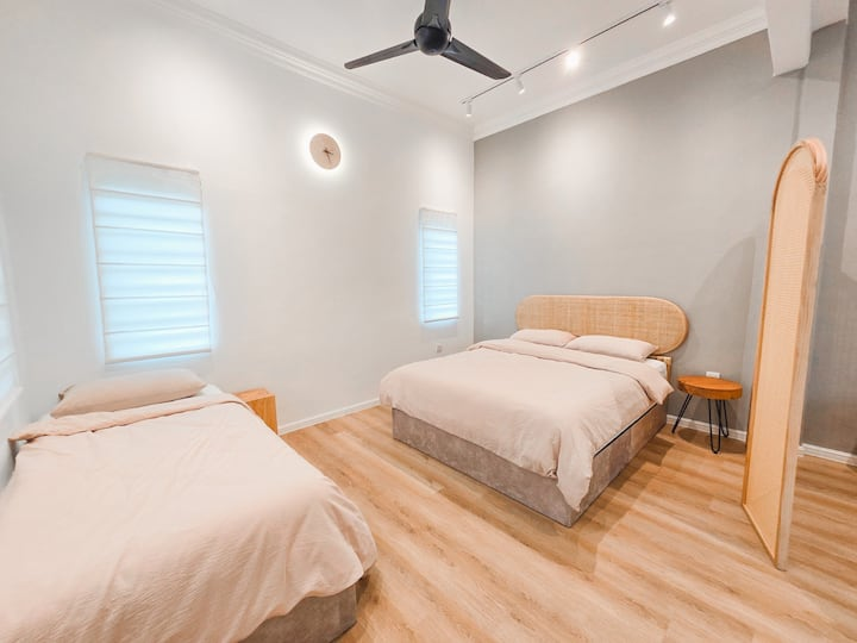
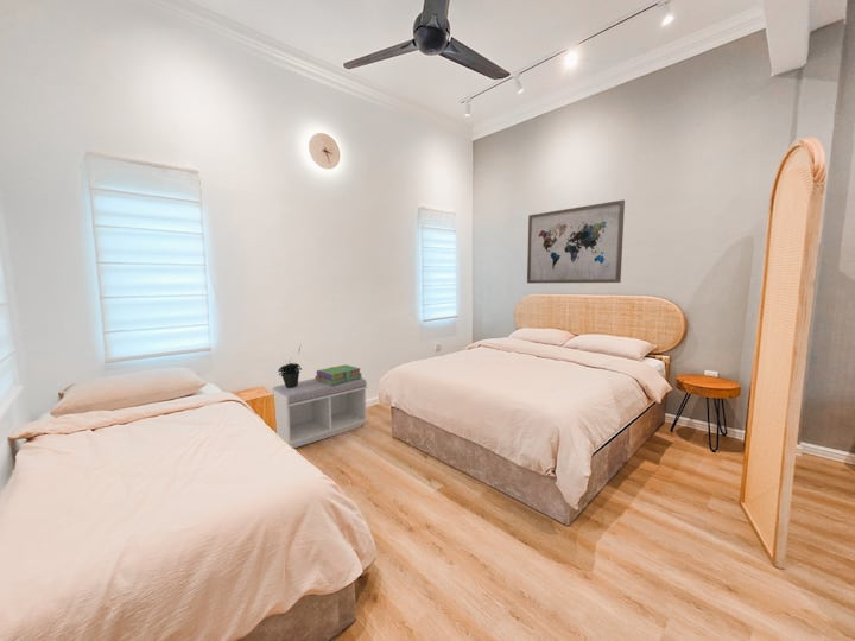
+ potted plant [277,343,303,388]
+ wall art [526,199,626,284]
+ bench [268,376,369,449]
+ stack of books [315,363,362,385]
